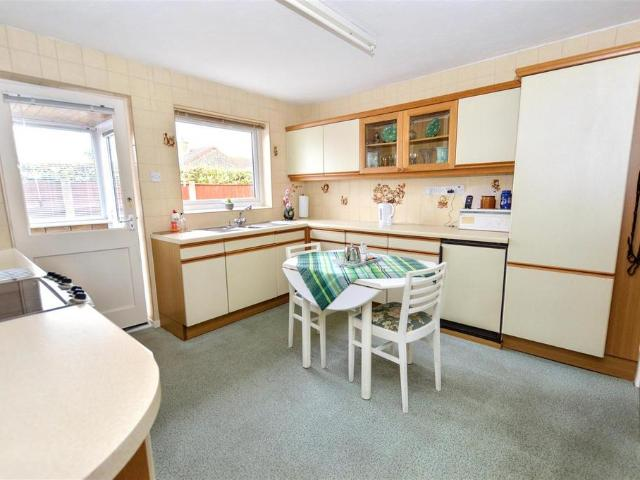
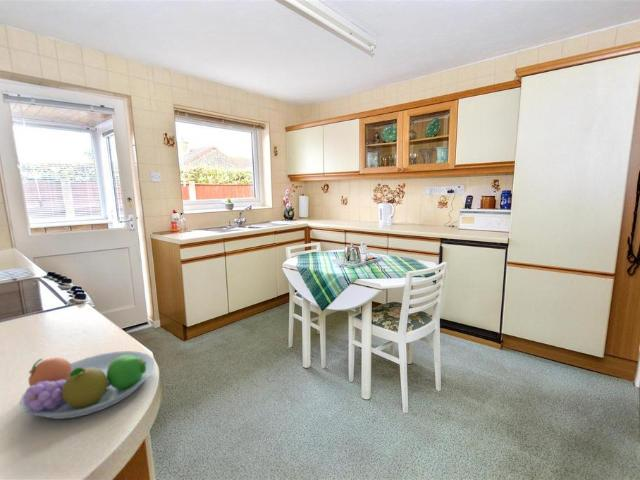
+ fruit bowl [19,350,156,420]
